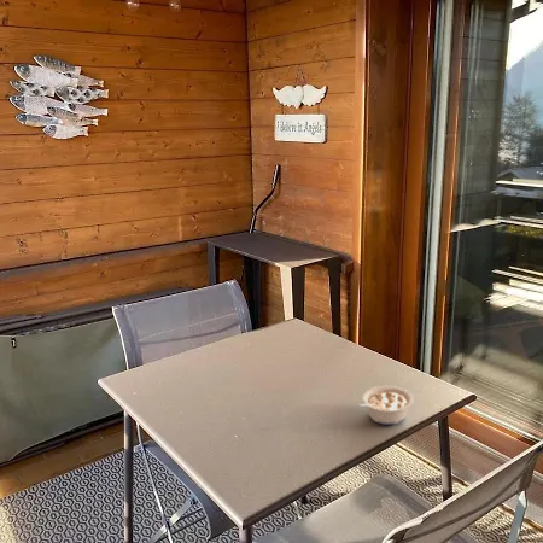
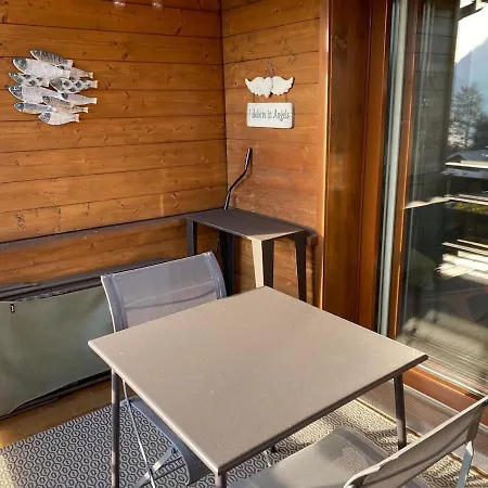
- legume [356,385,415,426]
